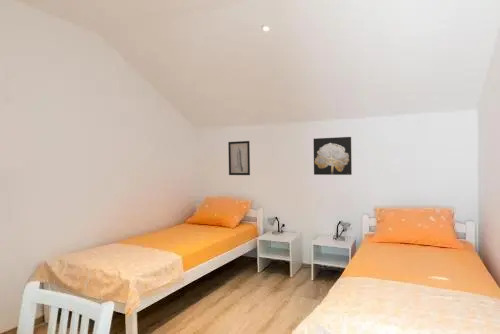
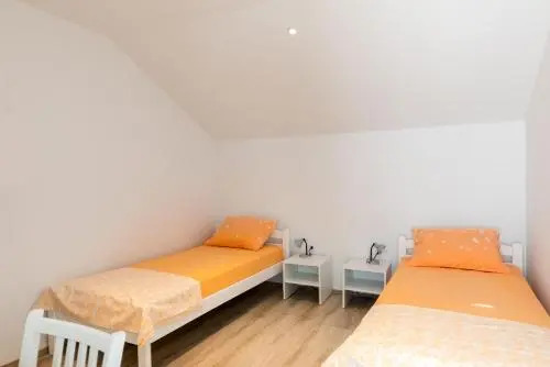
- wall art [227,140,251,176]
- wall art [313,136,353,176]
